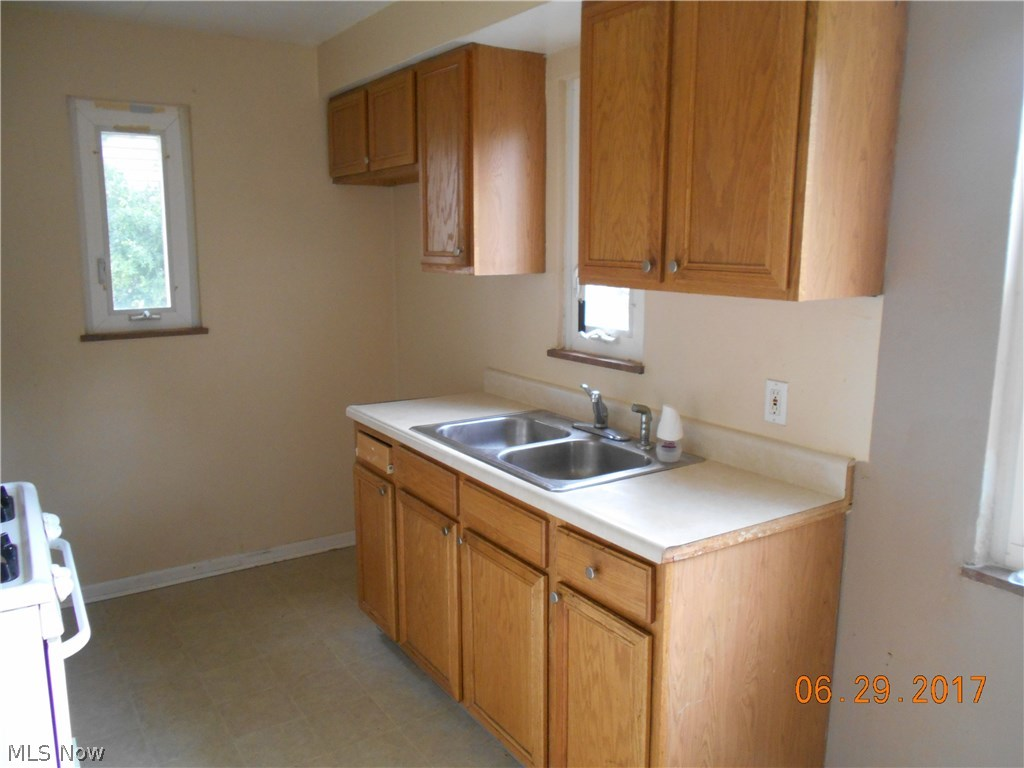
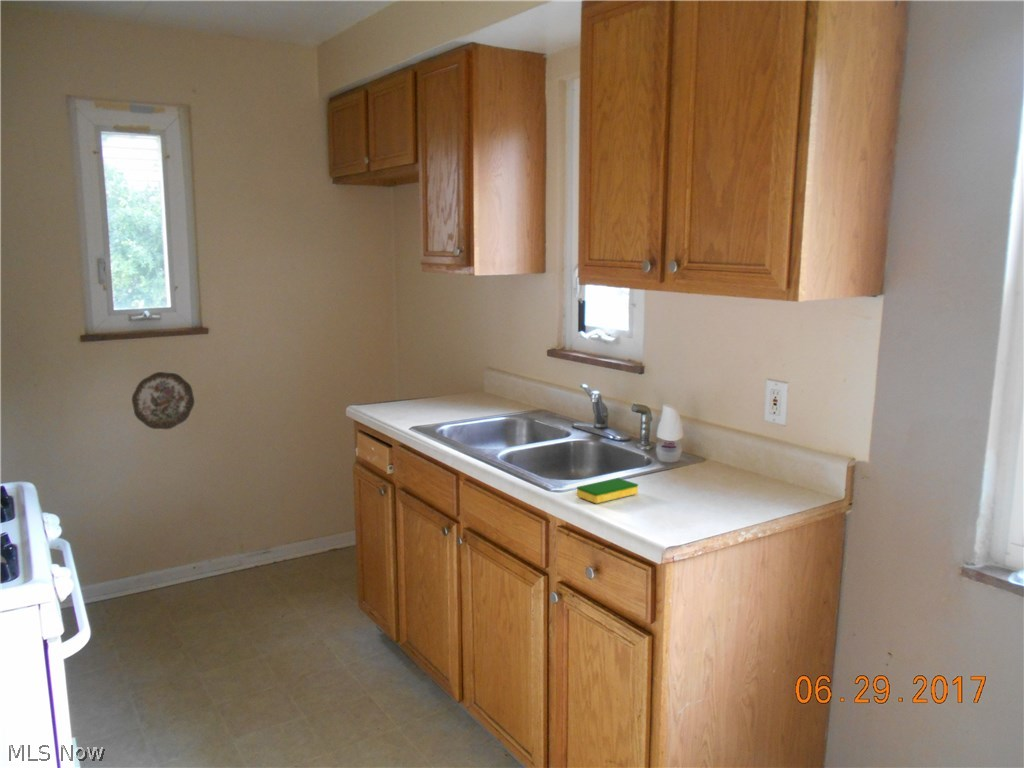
+ dish sponge [576,477,639,504]
+ decorative plate [131,371,195,430]
